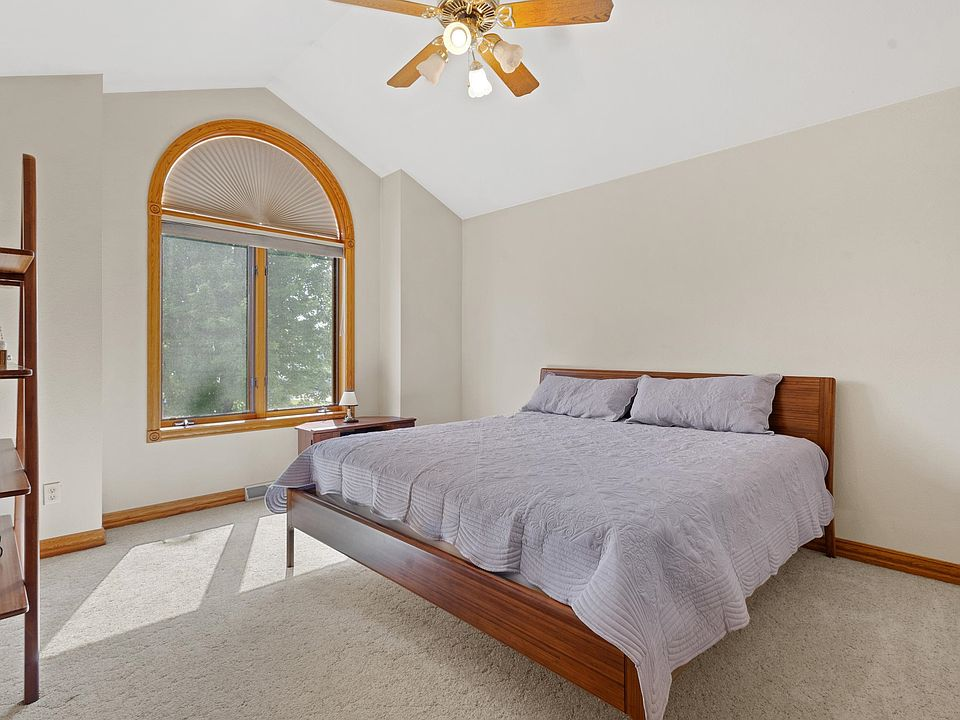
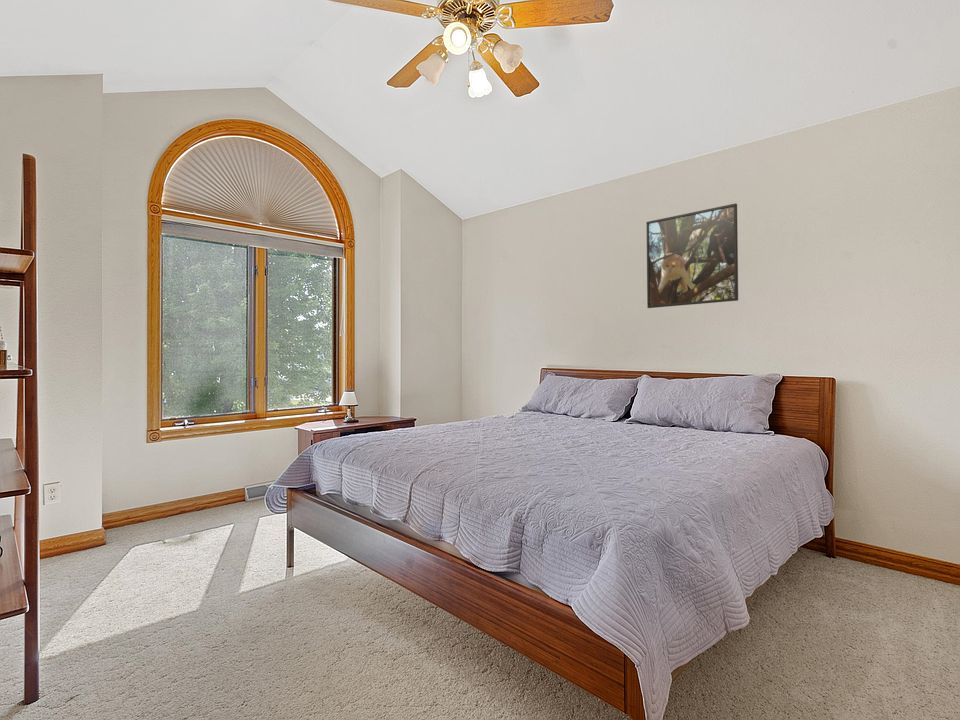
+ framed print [645,202,739,309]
